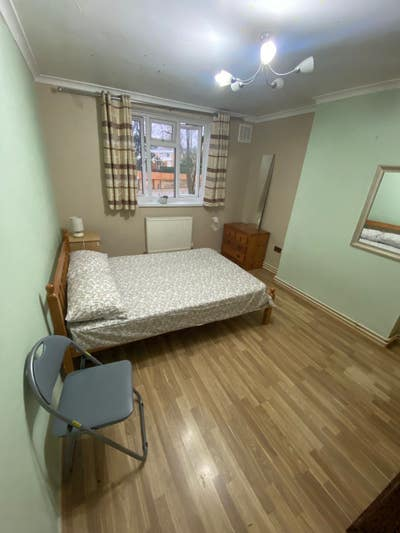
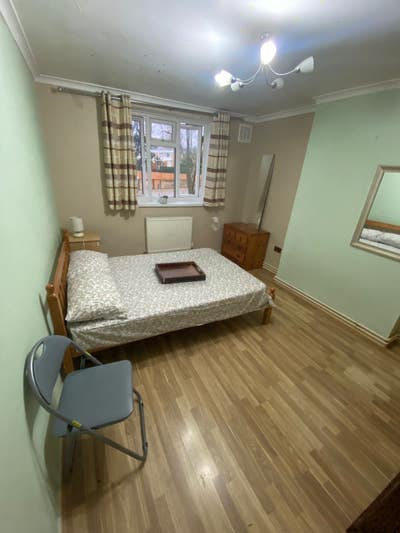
+ serving tray [154,260,207,285]
